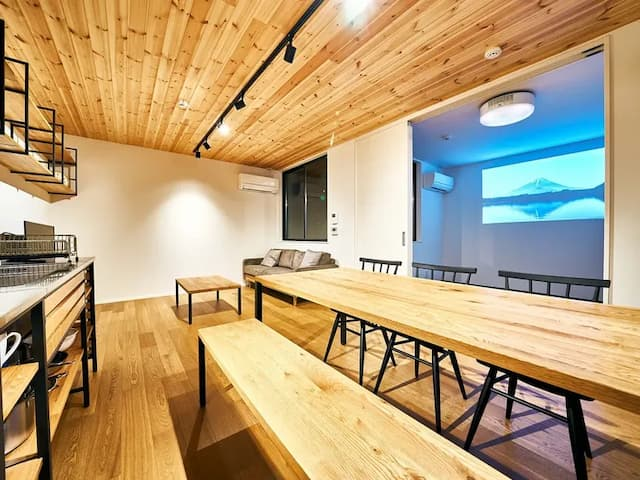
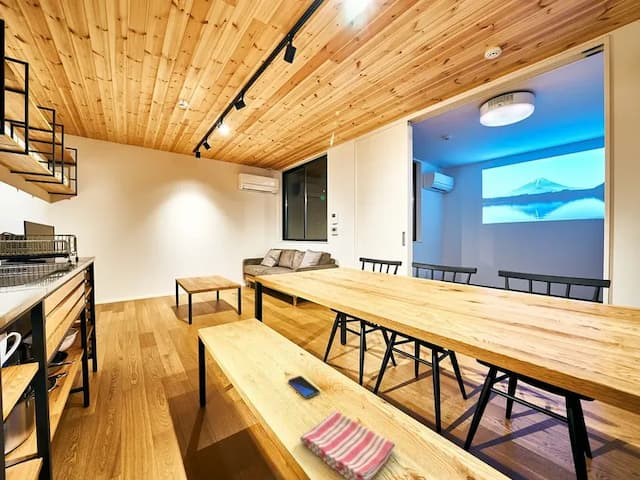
+ dish towel [299,409,396,480]
+ smartphone [287,375,321,399]
